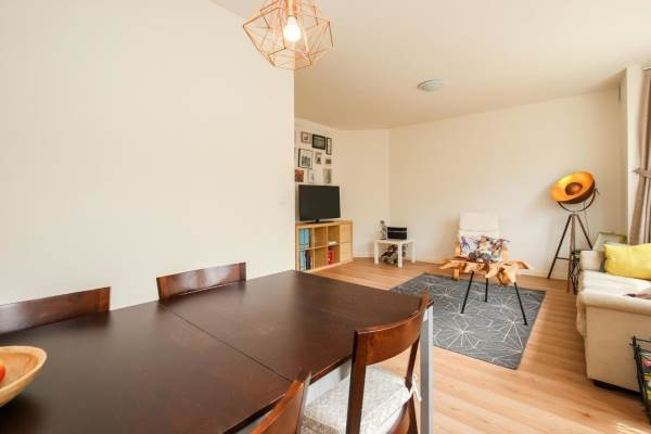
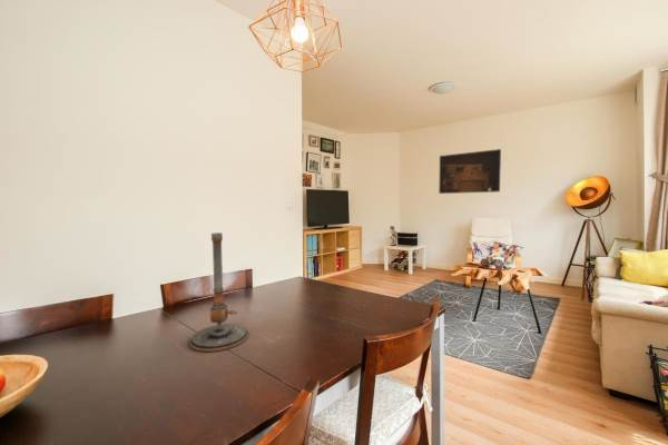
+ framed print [438,148,502,195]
+ candlestick [188,231,249,353]
